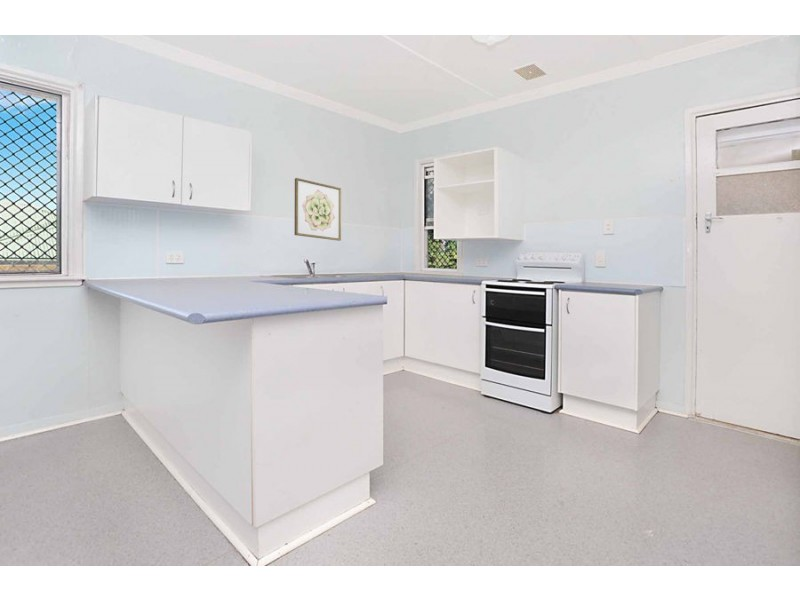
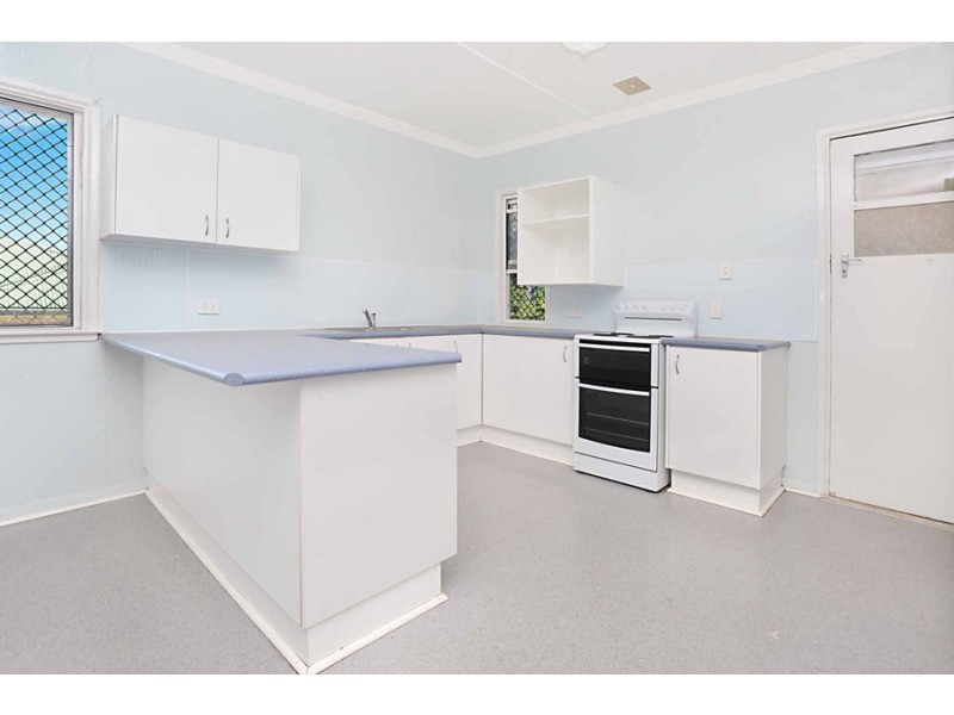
- wall art [294,177,342,242]
